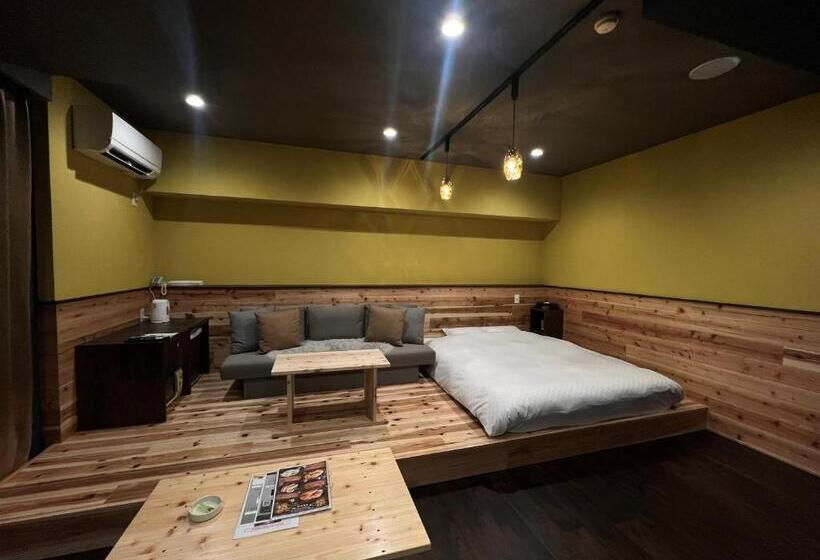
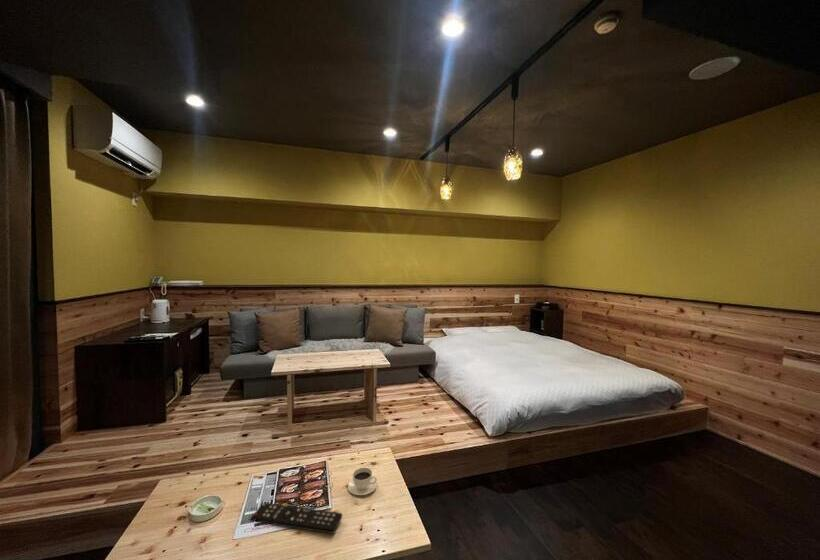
+ remote control [250,502,343,535]
+ teacup [347,467,378,496]
